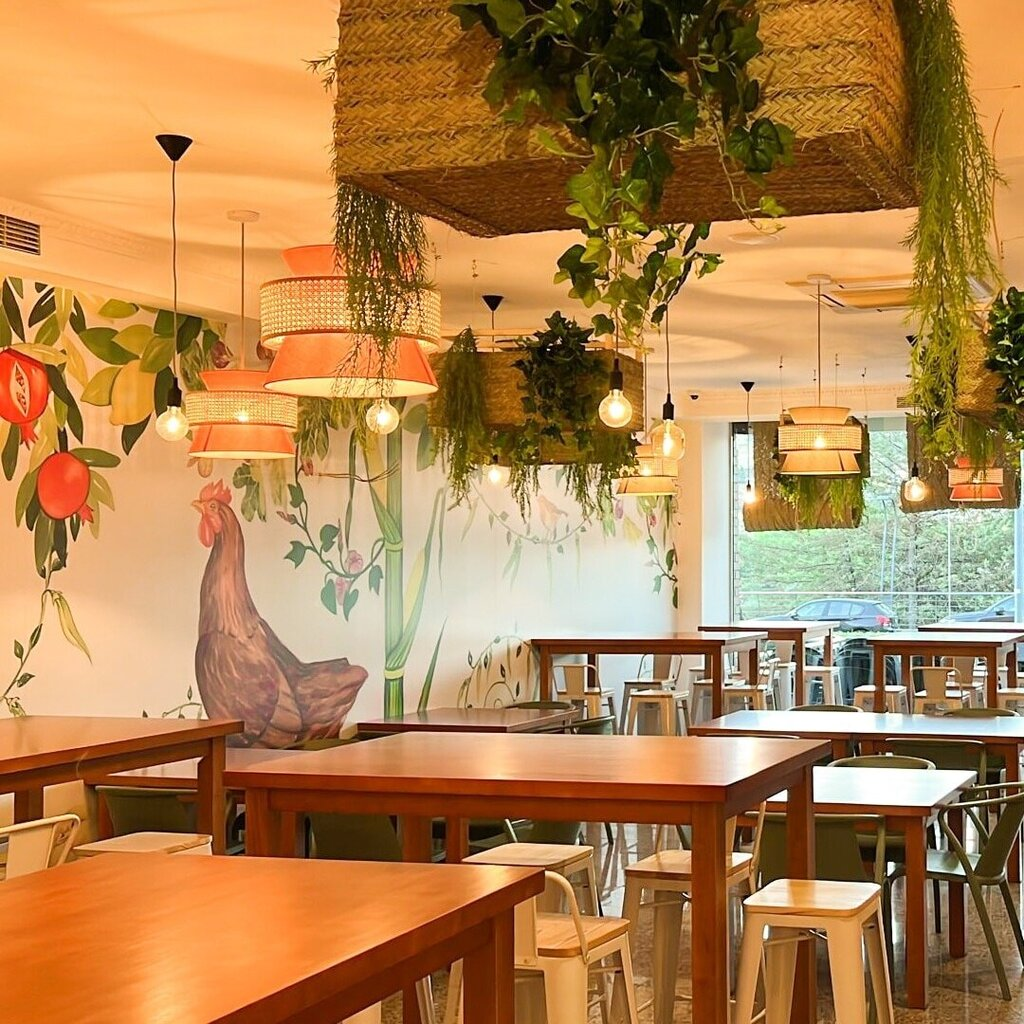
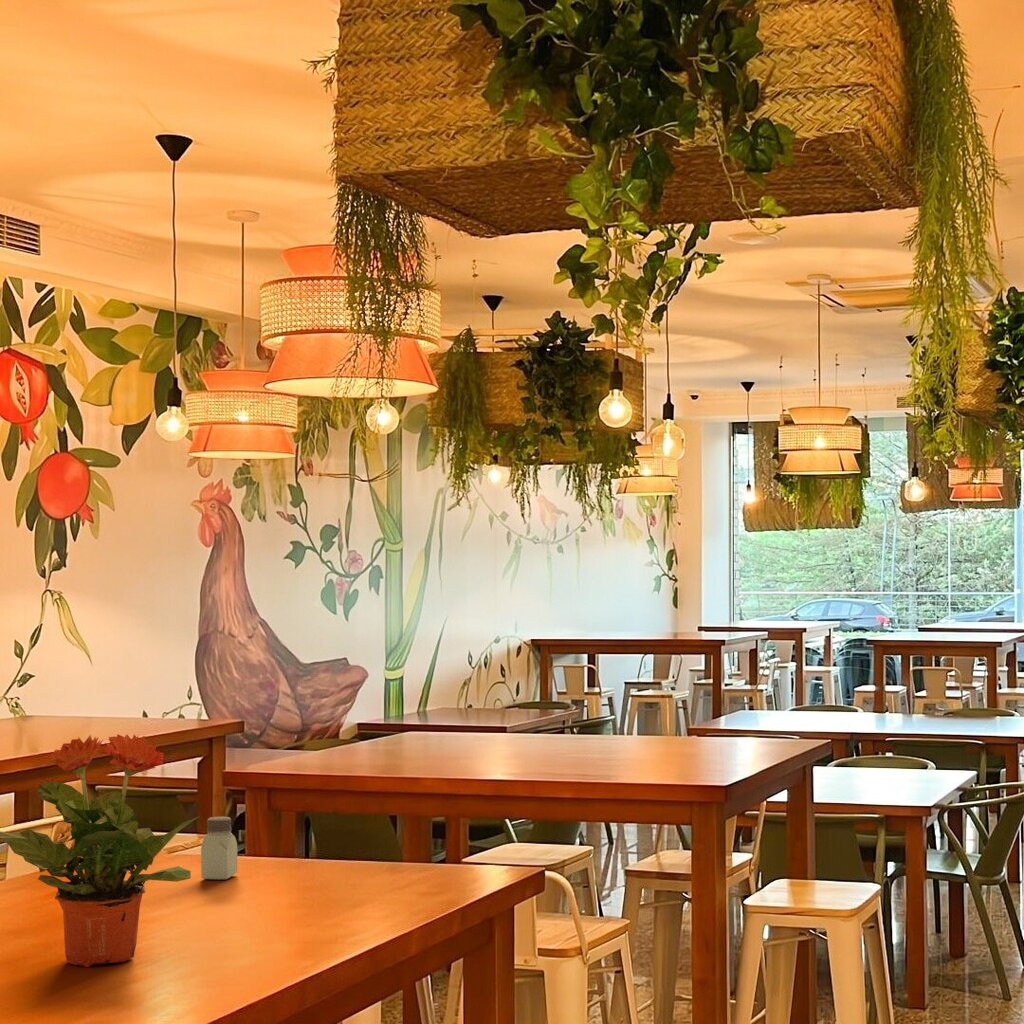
+ potted plant [0,733,201,968]
+ saltshaker [200,816,238,881]
